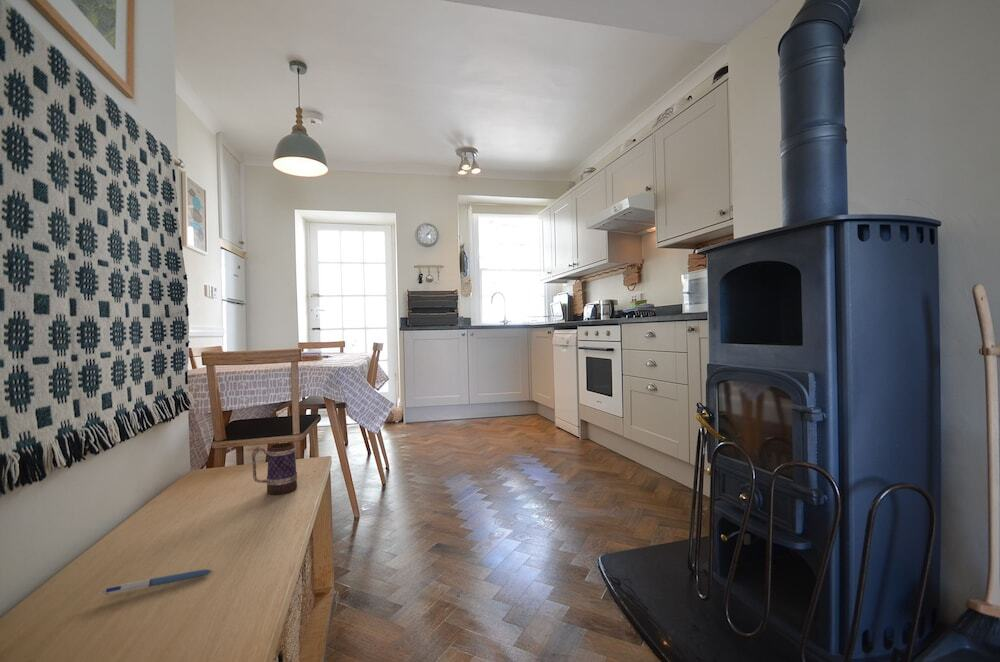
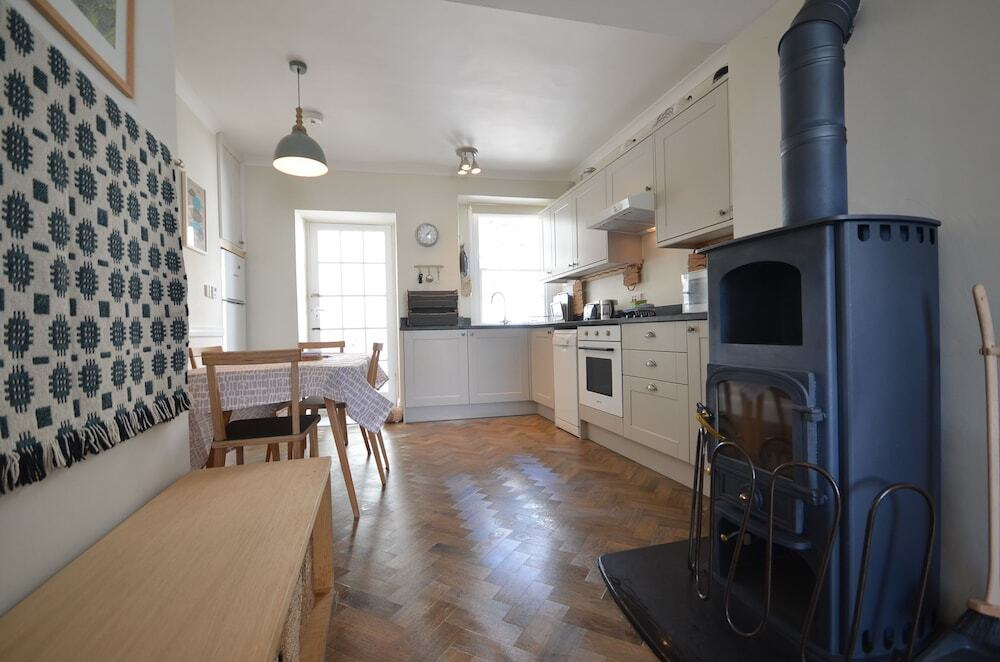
- mug [251,441,298,496]
- pen [99,568,214,595]
